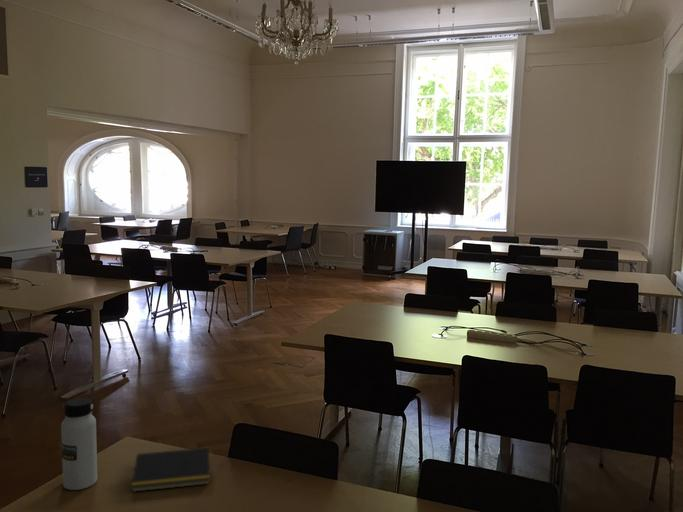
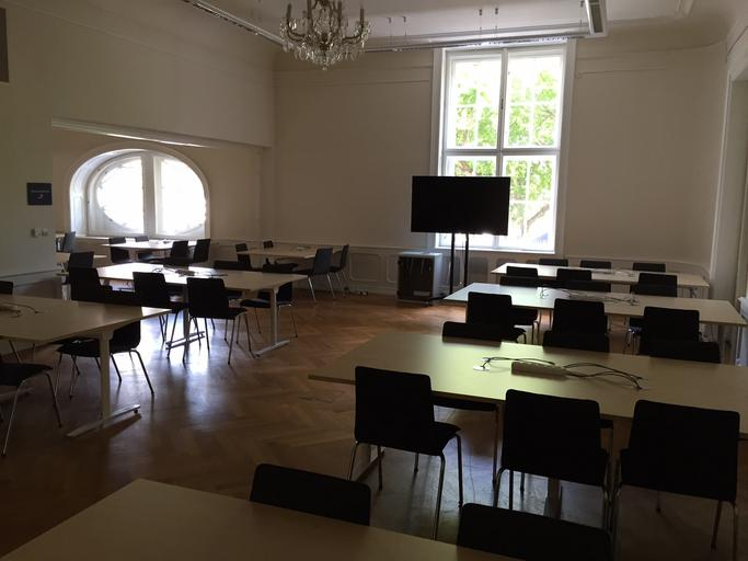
- water bottle [60,397,98,491]
- notepad [130,447,211,493]
